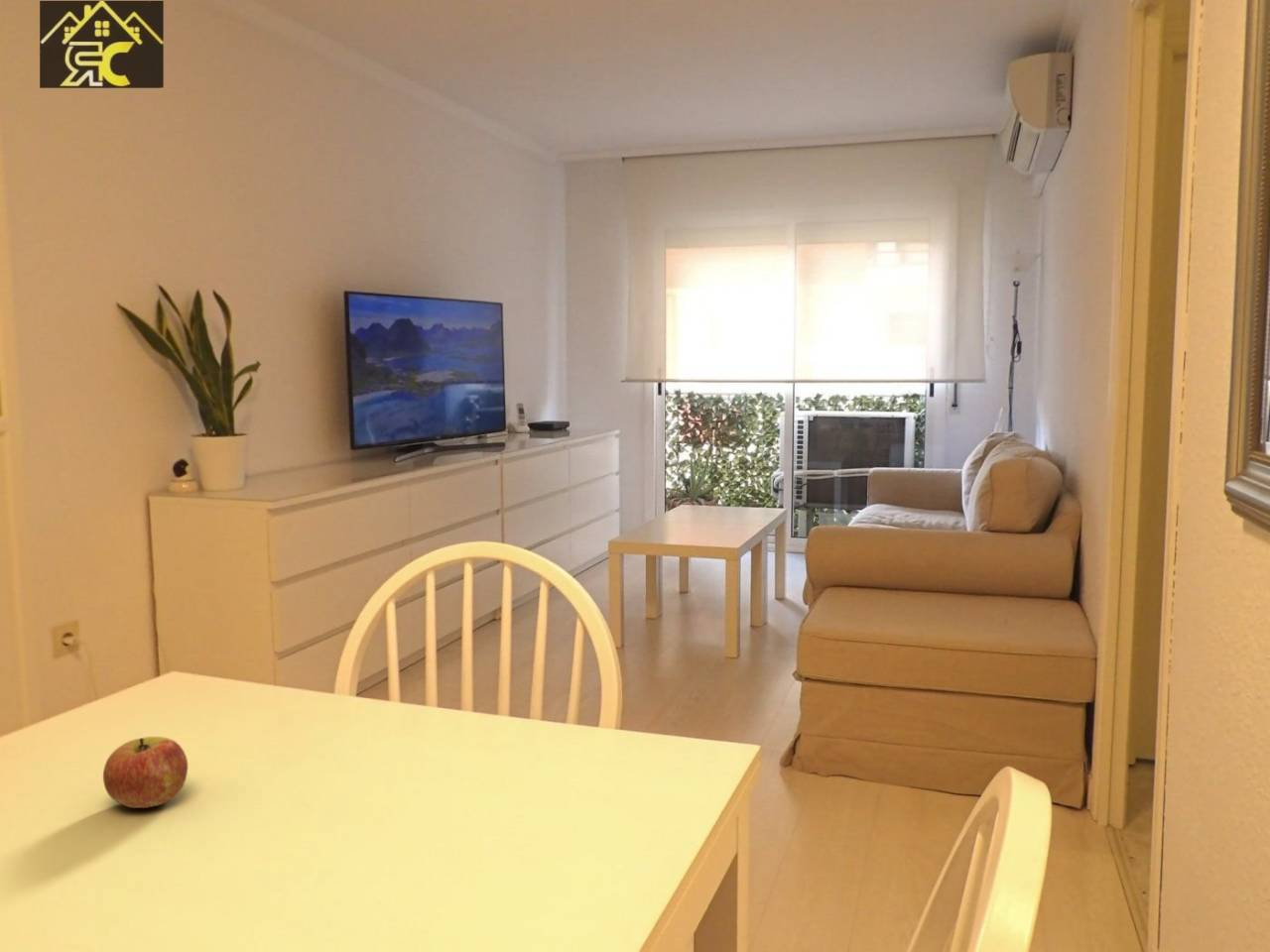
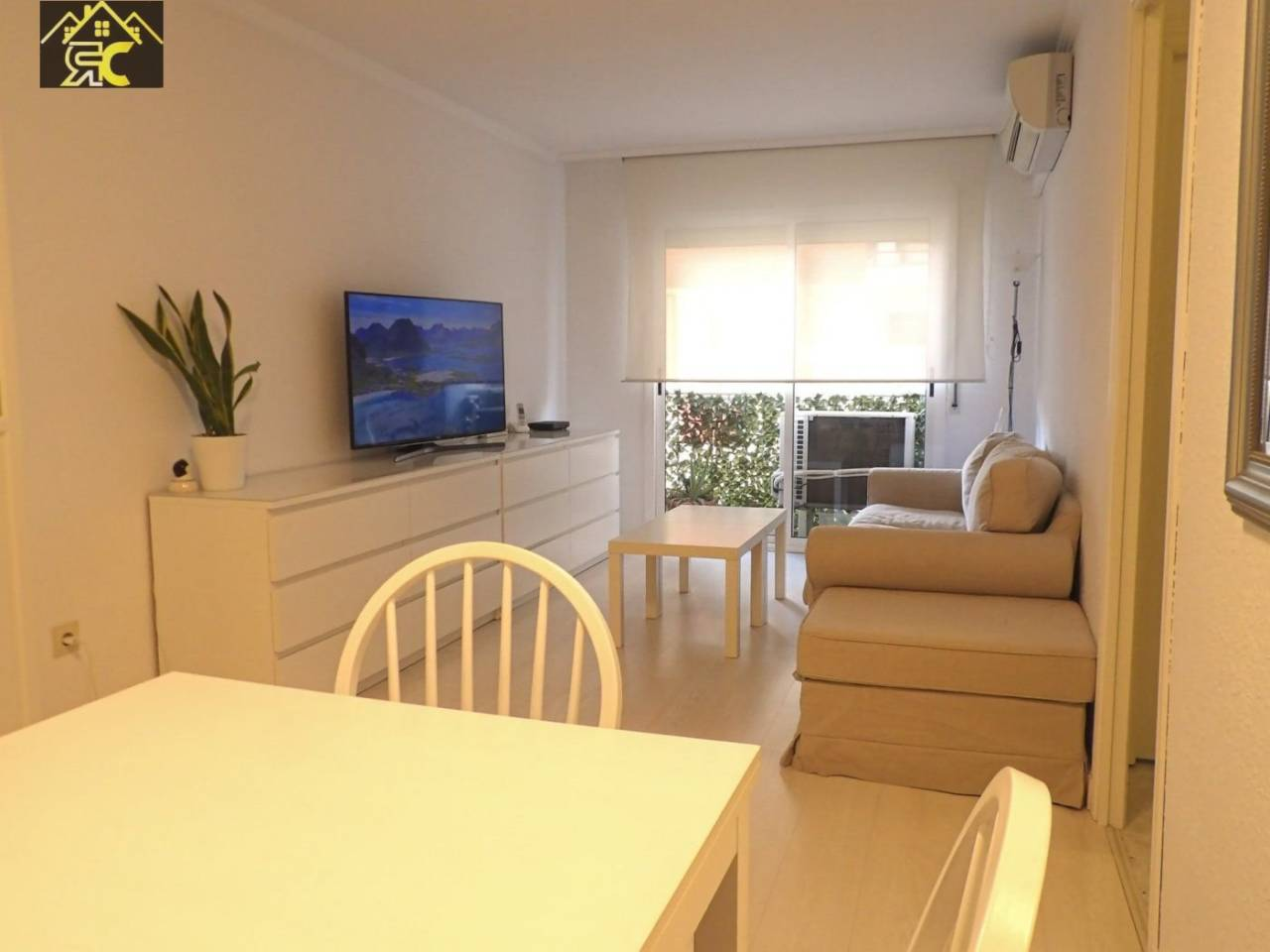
- apple [102,736,189,809]
